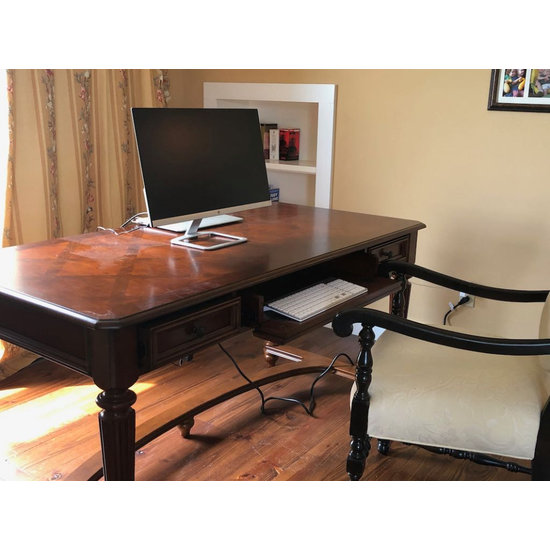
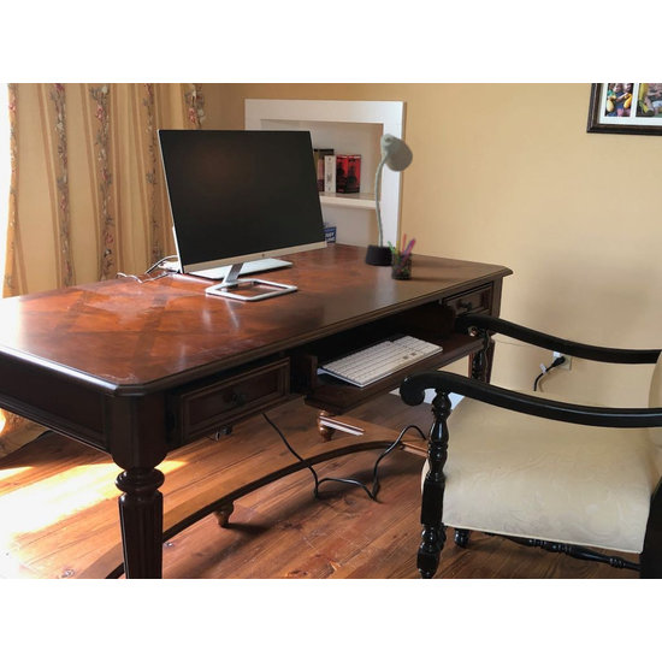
+ pen holder [386,232,418,280]
+ desk lamp [363,132,414,266]
